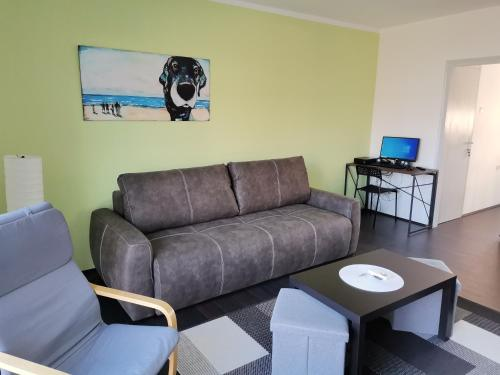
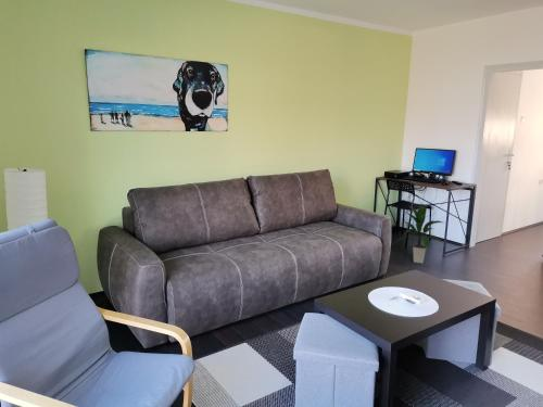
+ indoor plant [393,205,443,264]
